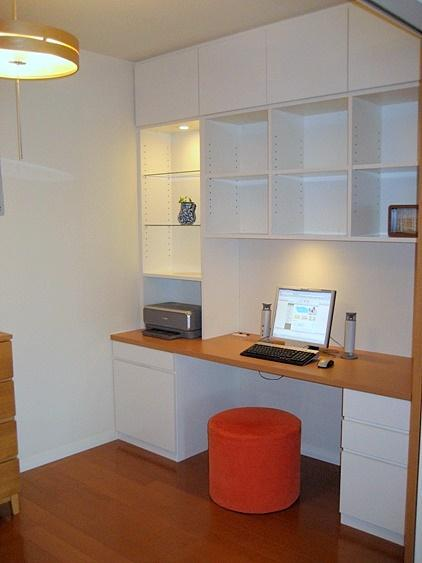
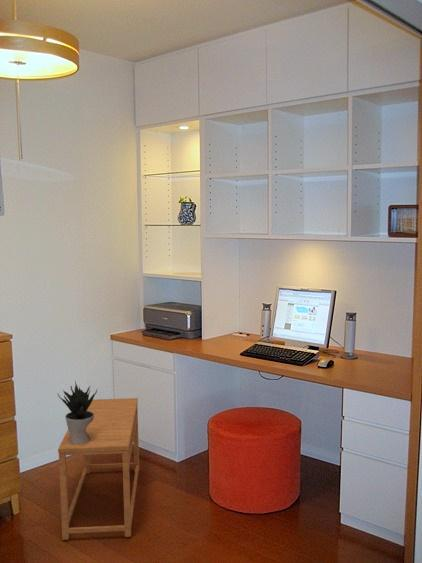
+ side table [57,397,140,541]
+ potted plant [57,380,98,444]
